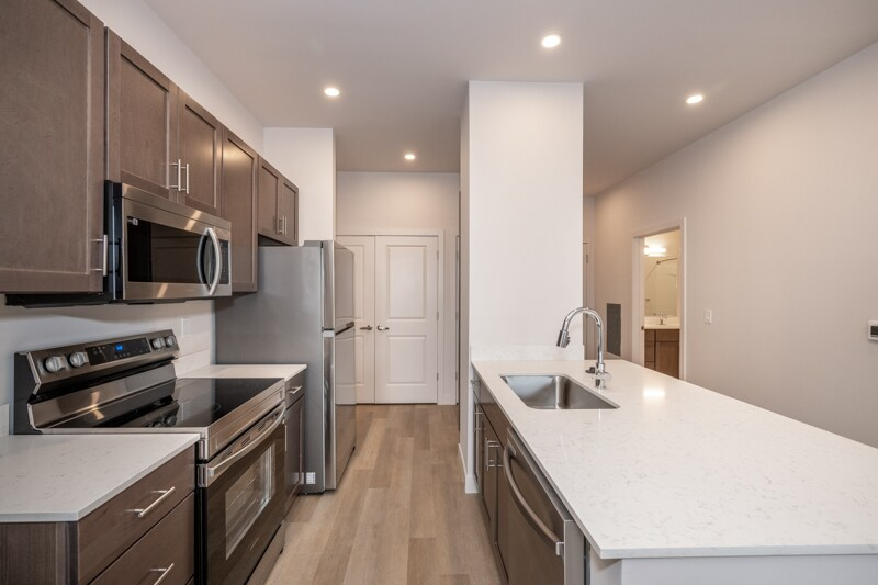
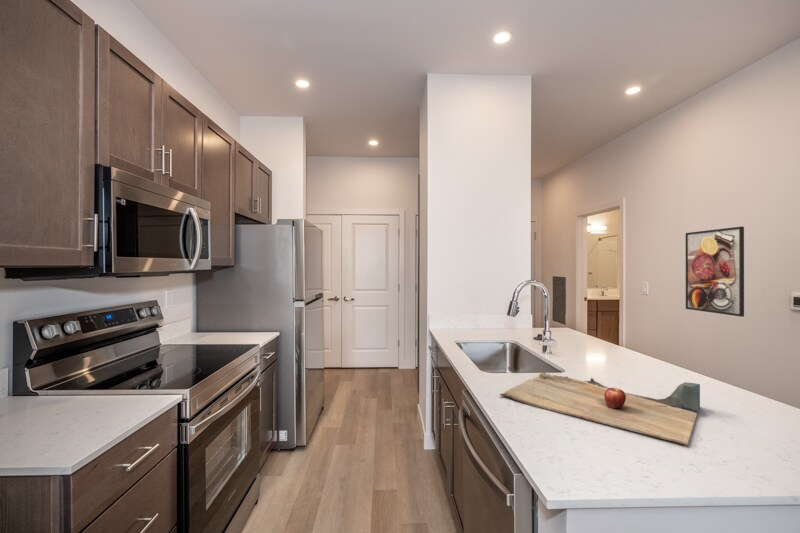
+ cutting board [499,372,701,446]
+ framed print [685,226,745,318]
